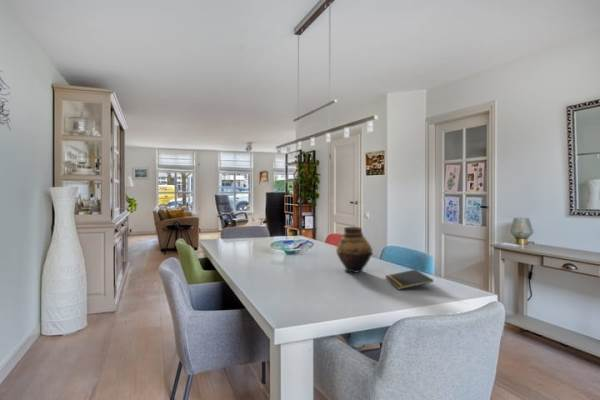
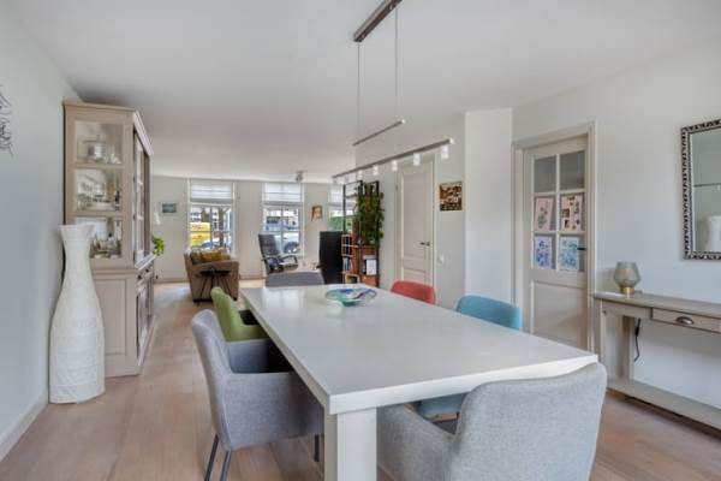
- notepad [384,269,434,290]
- vase [335,226,374,274]
